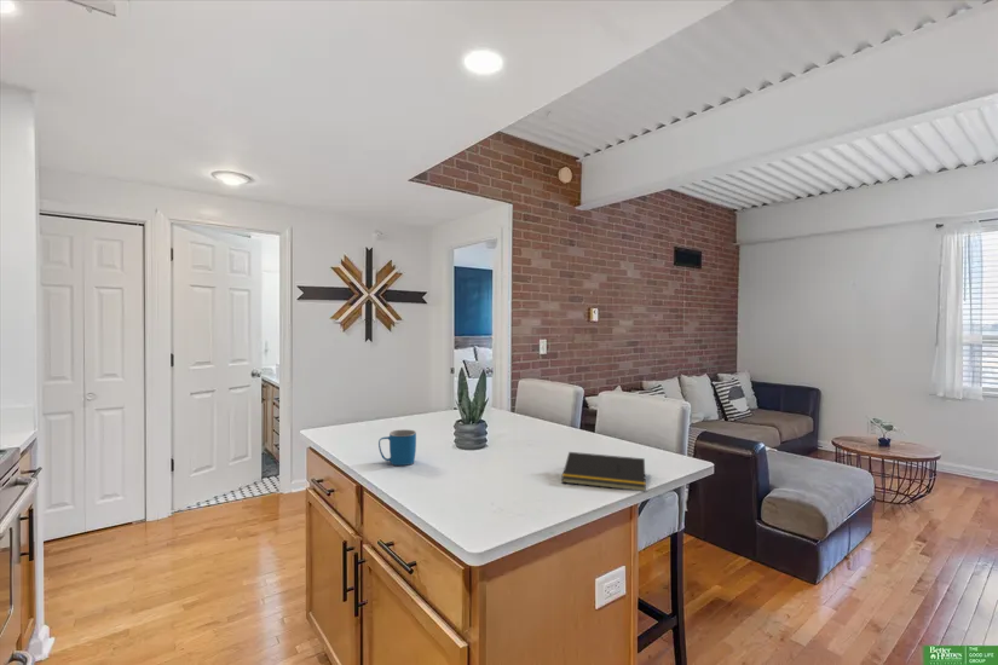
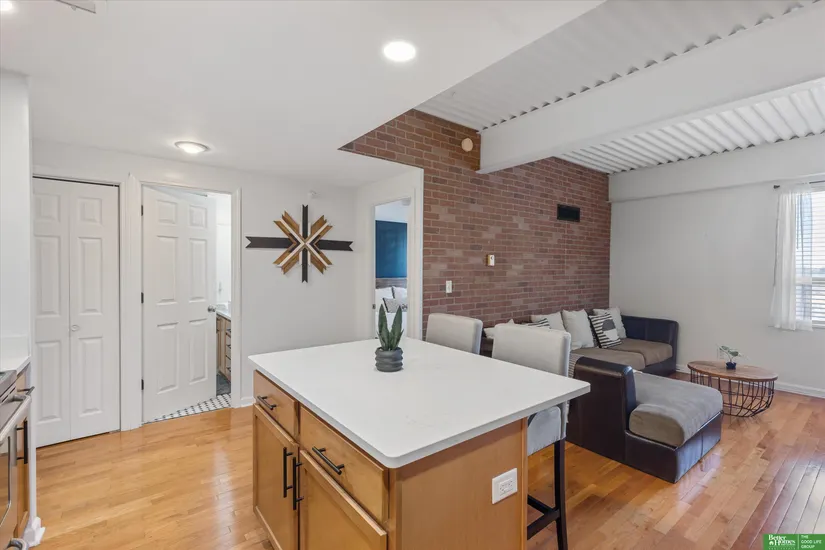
- mug [377,428,417,467]
- notepad [560,451,647,493]
